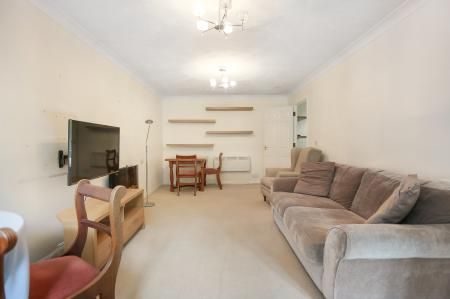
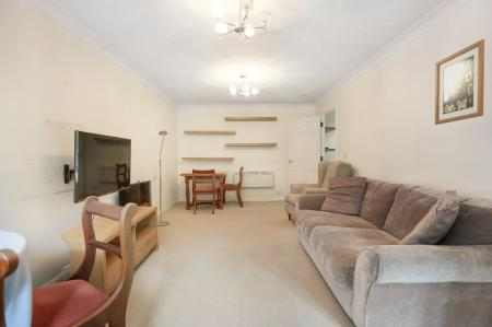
+ wall art [434,38,485,126]
